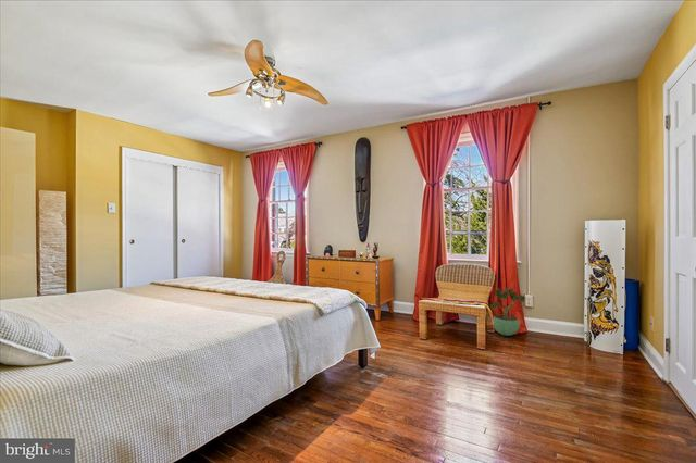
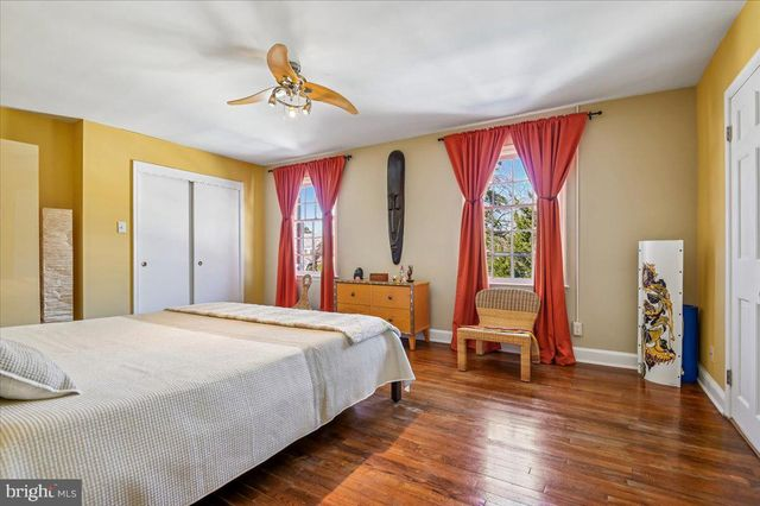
- potted plant [489,287,526,337]
